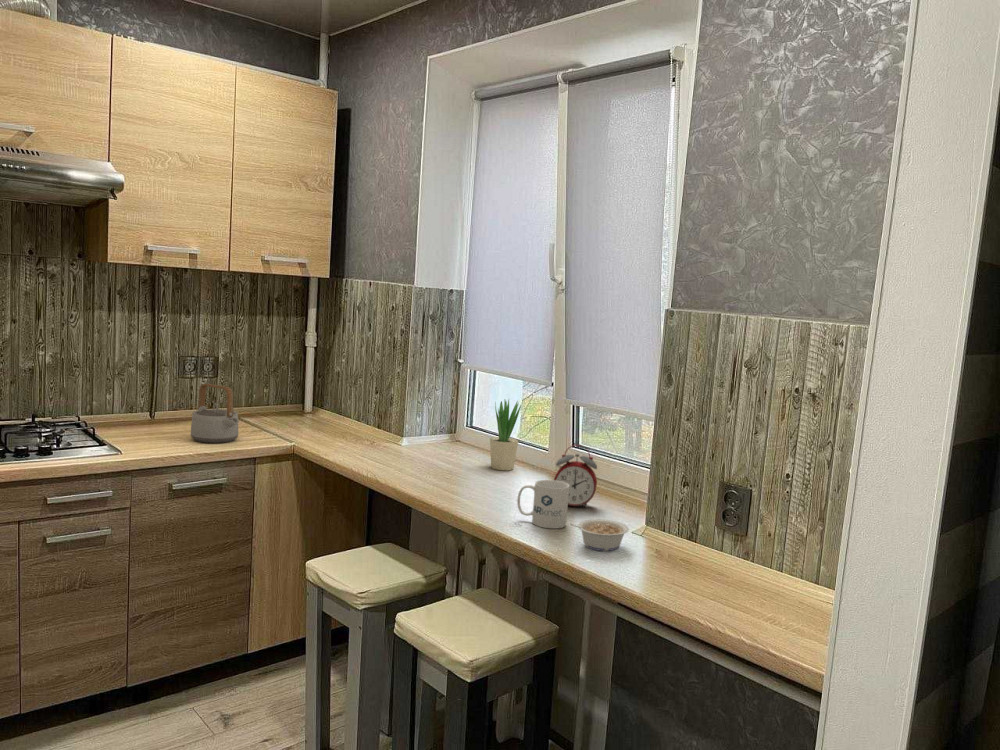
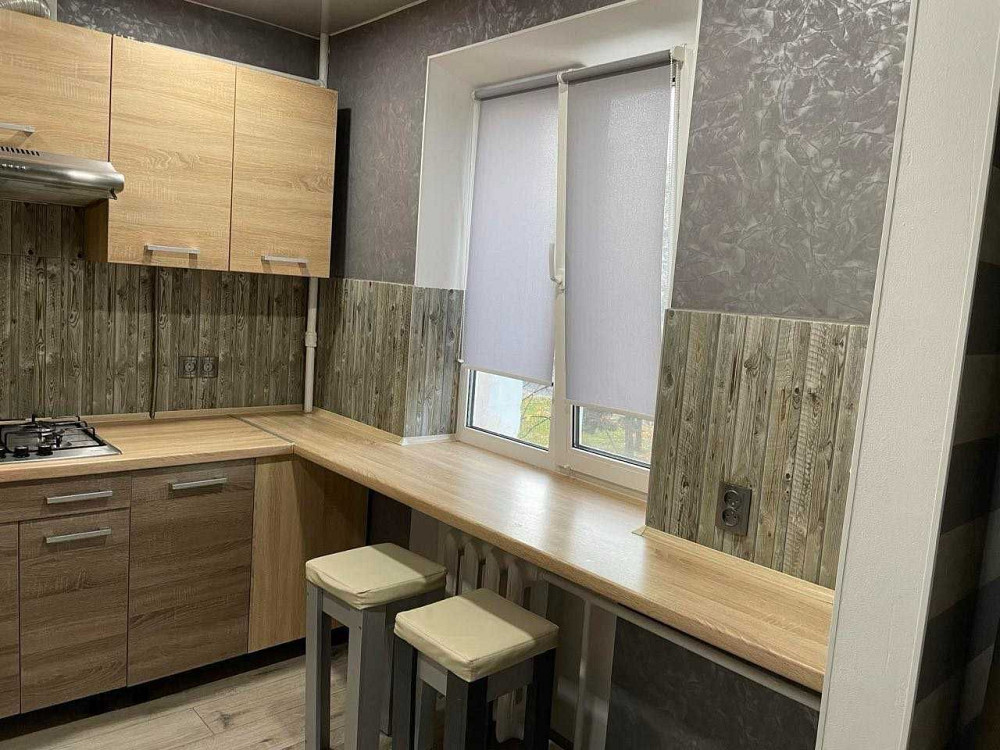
- potted plant [489,399,522,471]
- mug [516,479,569,529]
- alarm clock [553,444,598,509]
- teapot [190,383,240,444]
- legume [568,518,630,552]
